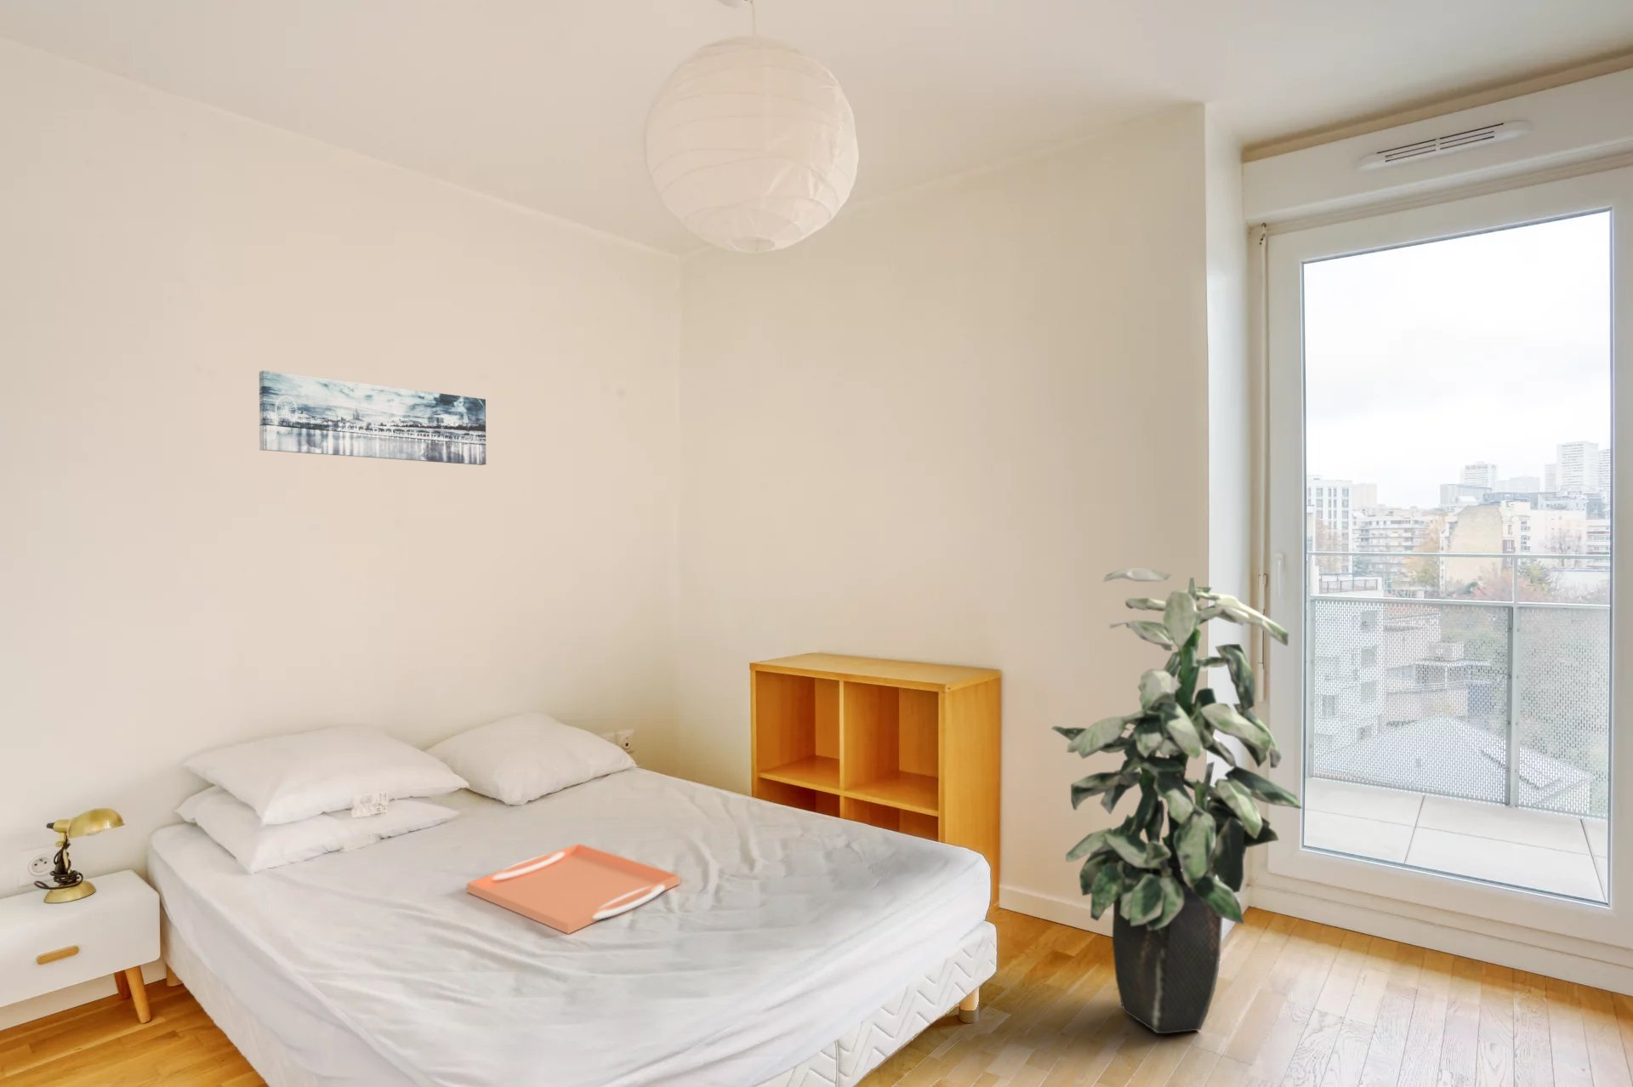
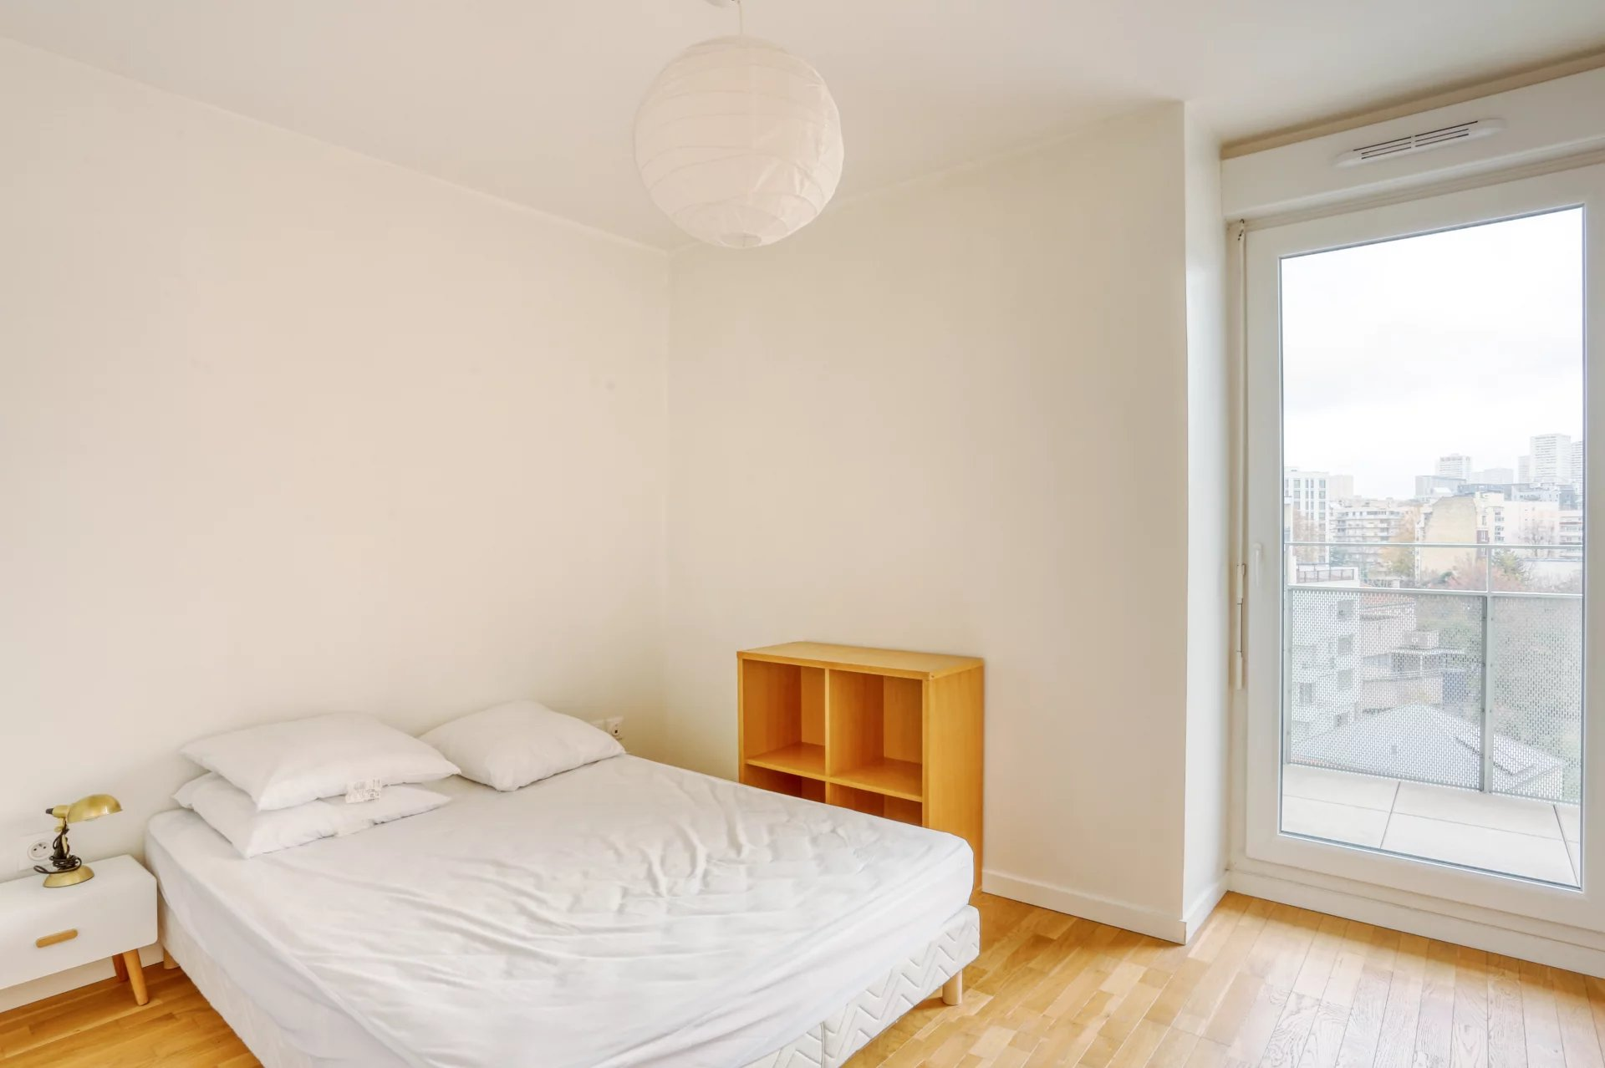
- indoor plant [1051,568,1303,1035]
- serving tray [466,843,681,935]
- wall art [258,369,488,466]
